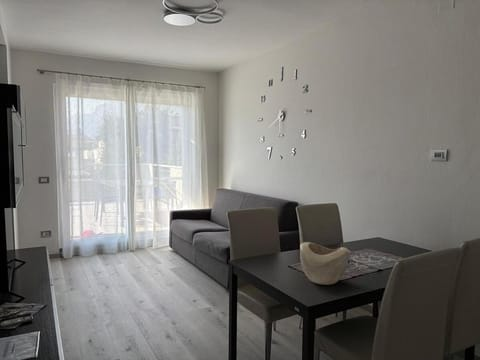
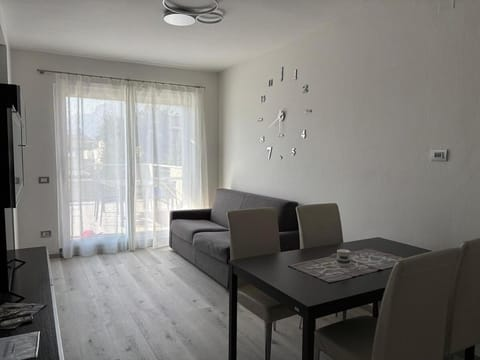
- decorative bowl [299,241,350,286]
